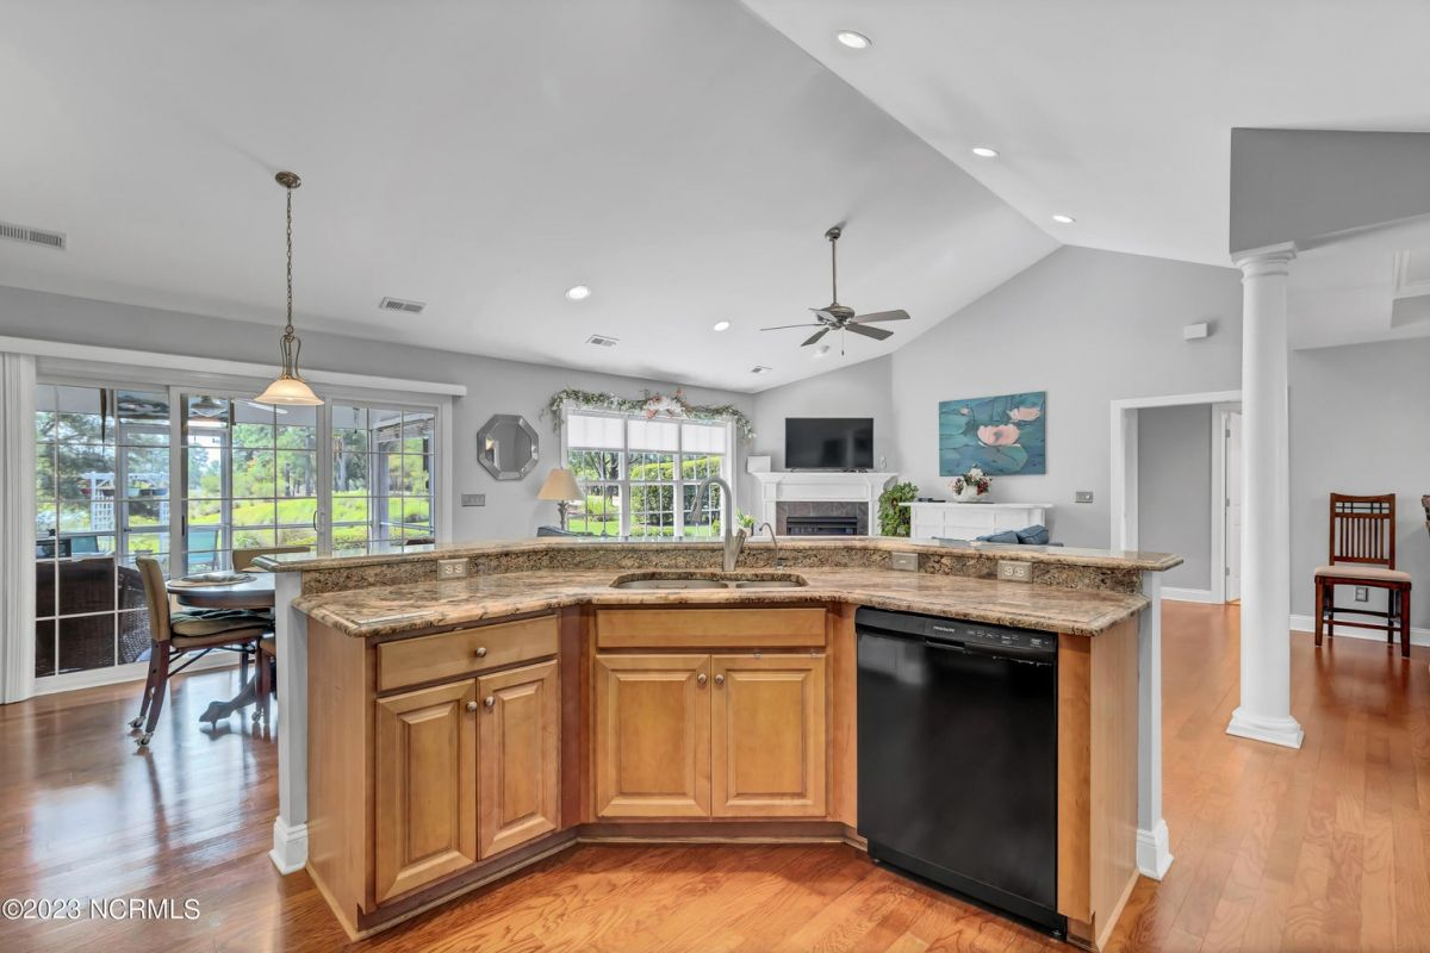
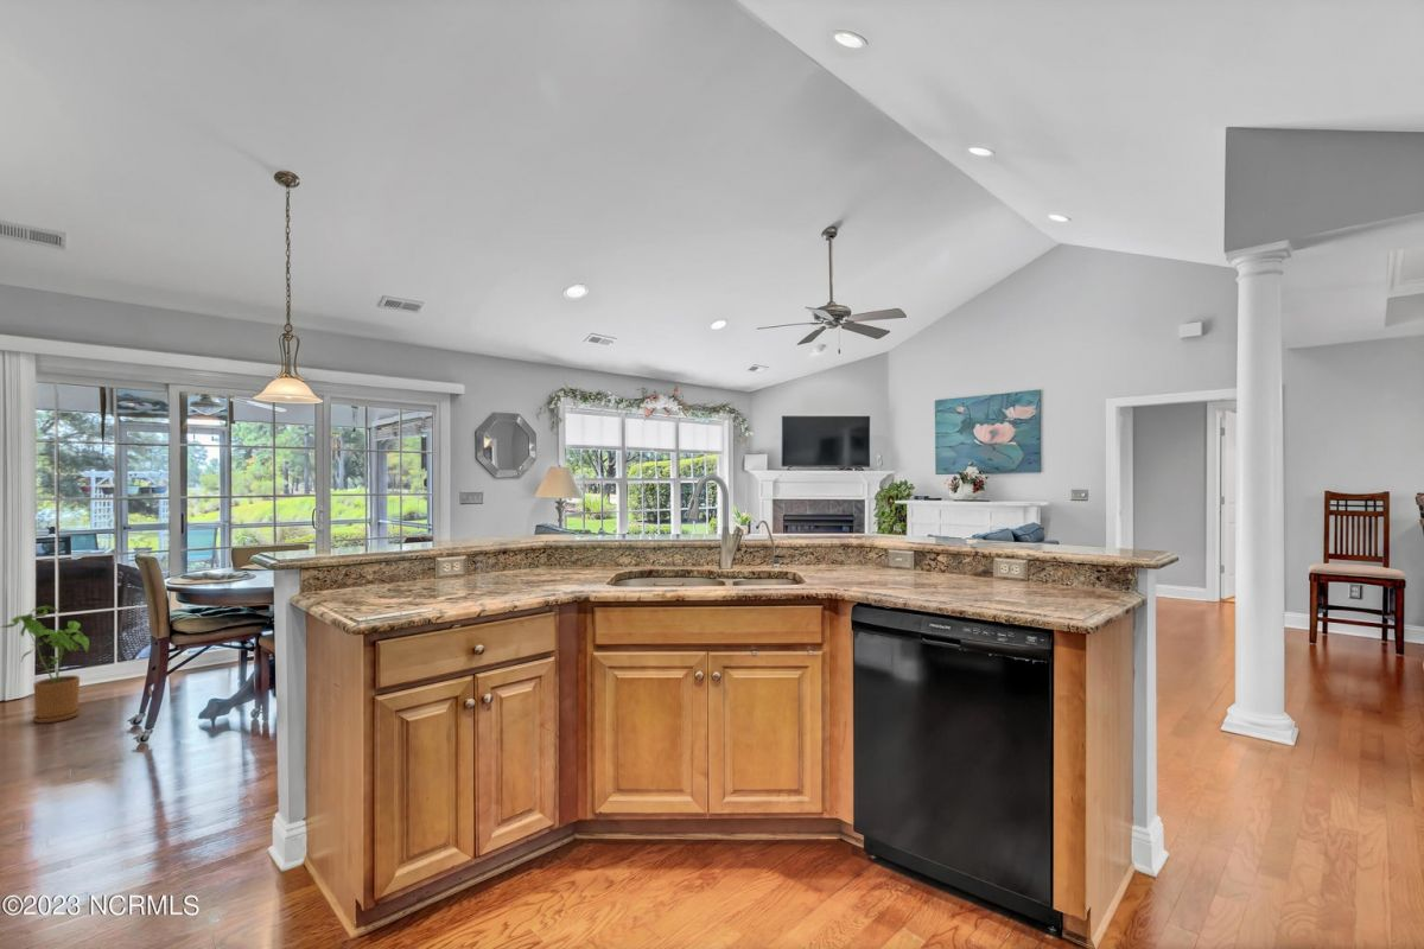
+ house plant [0,605,90,725]
